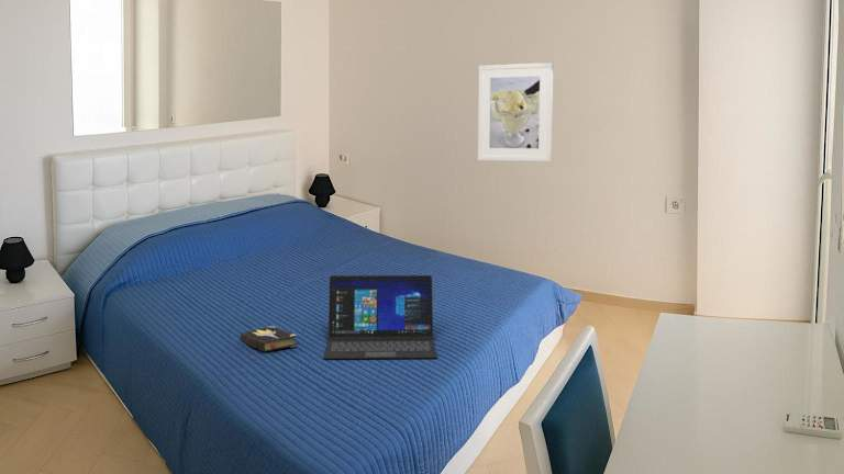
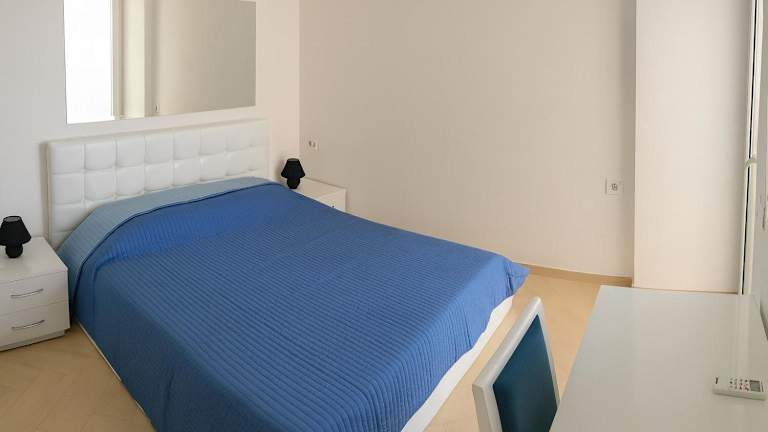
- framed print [477,61,555,162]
- laptop [323,274,438,360]
- hardback book [240,325,298,353]
